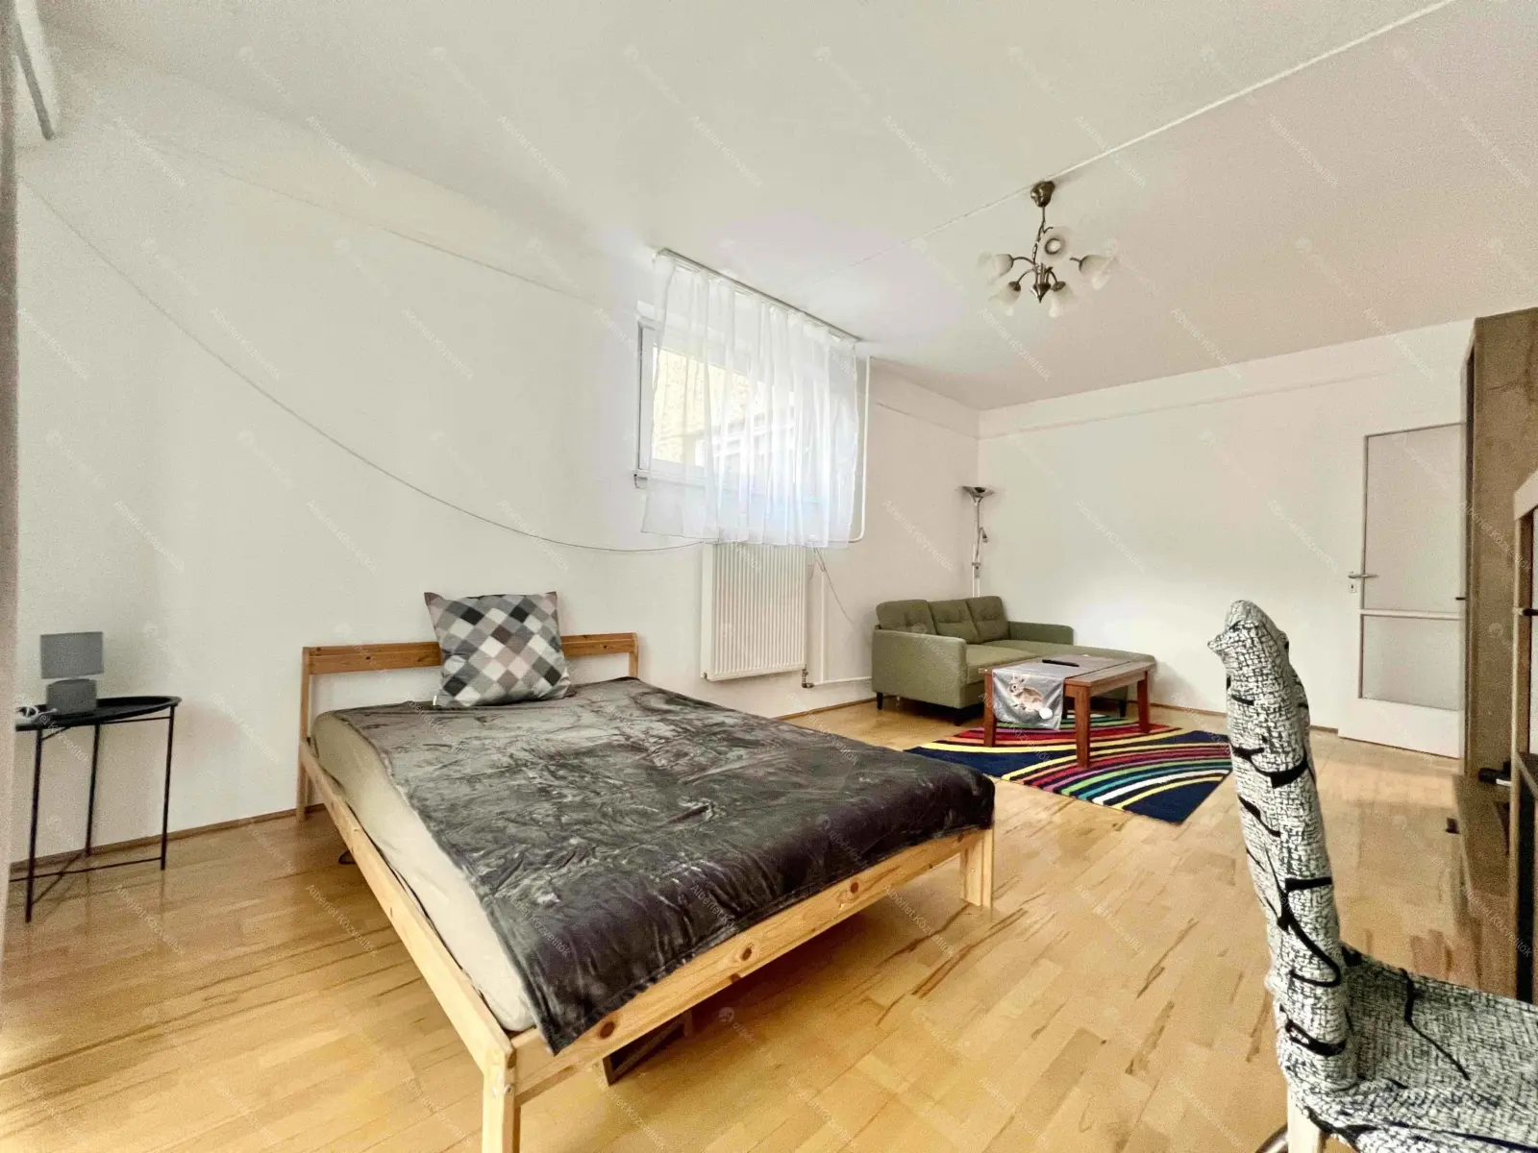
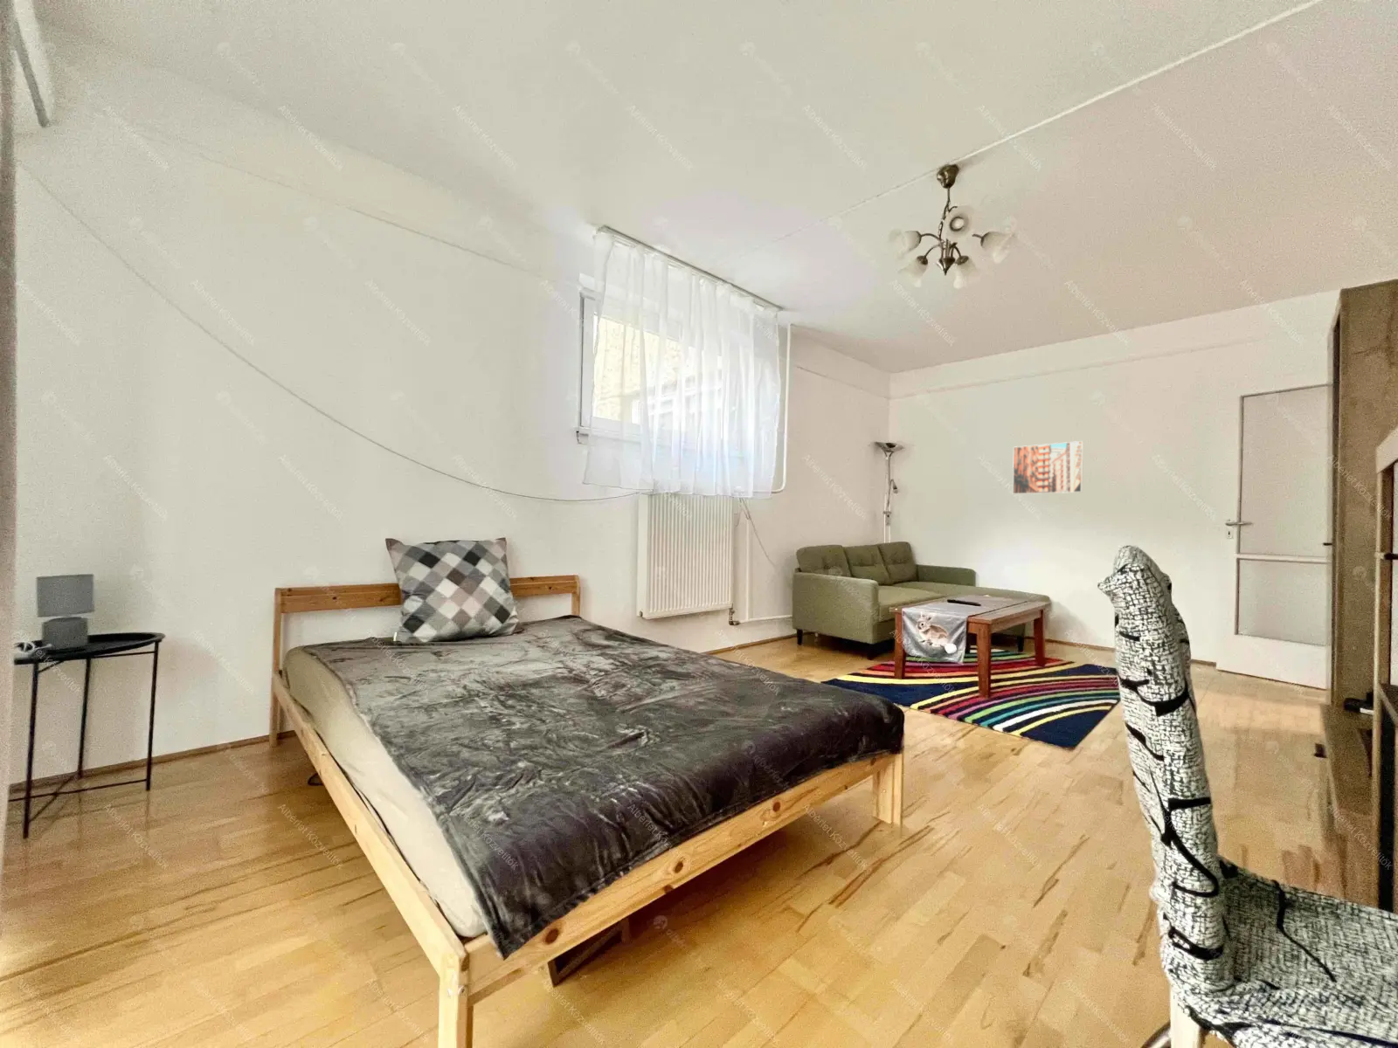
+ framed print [1012,440,1084,495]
